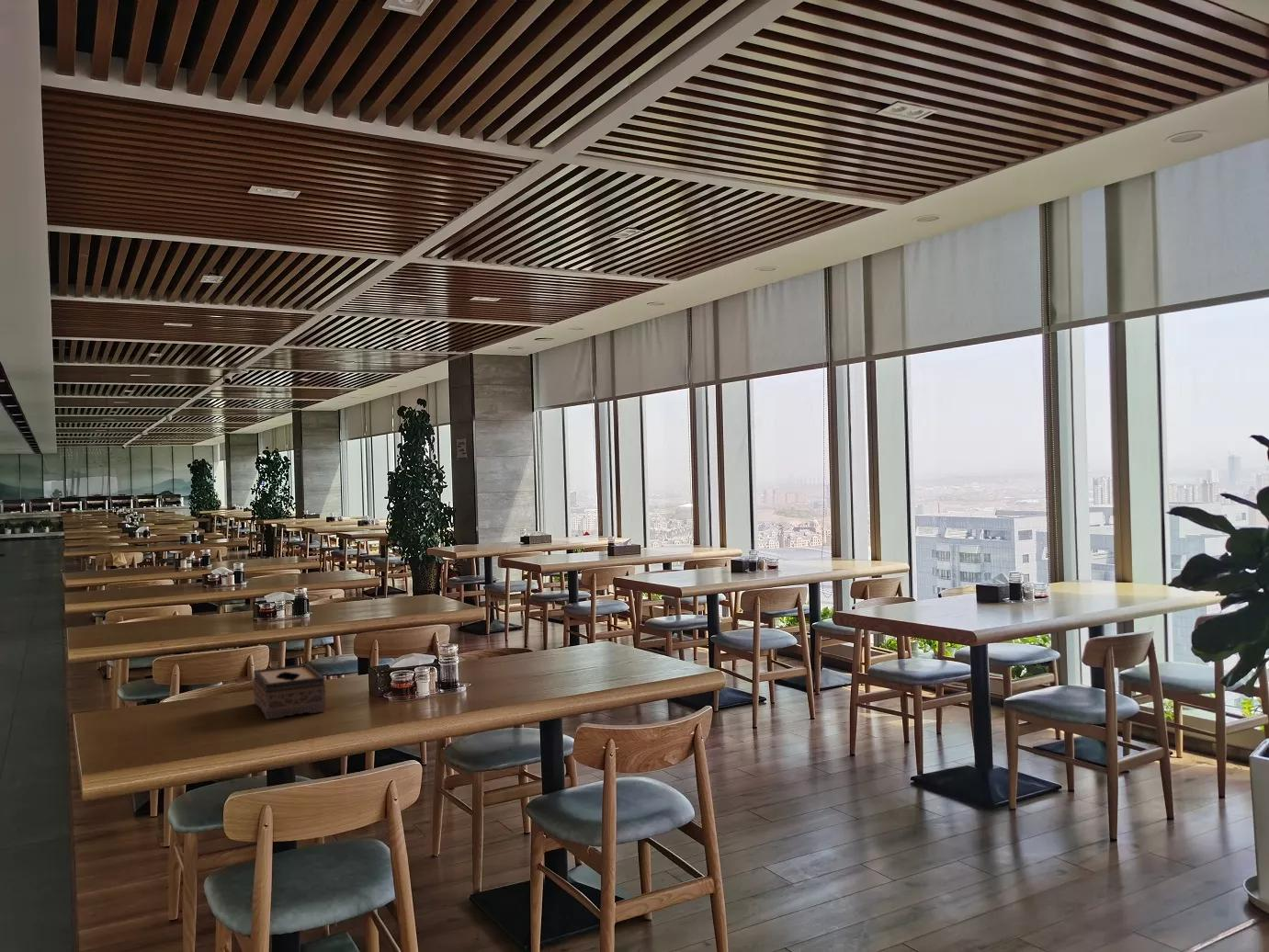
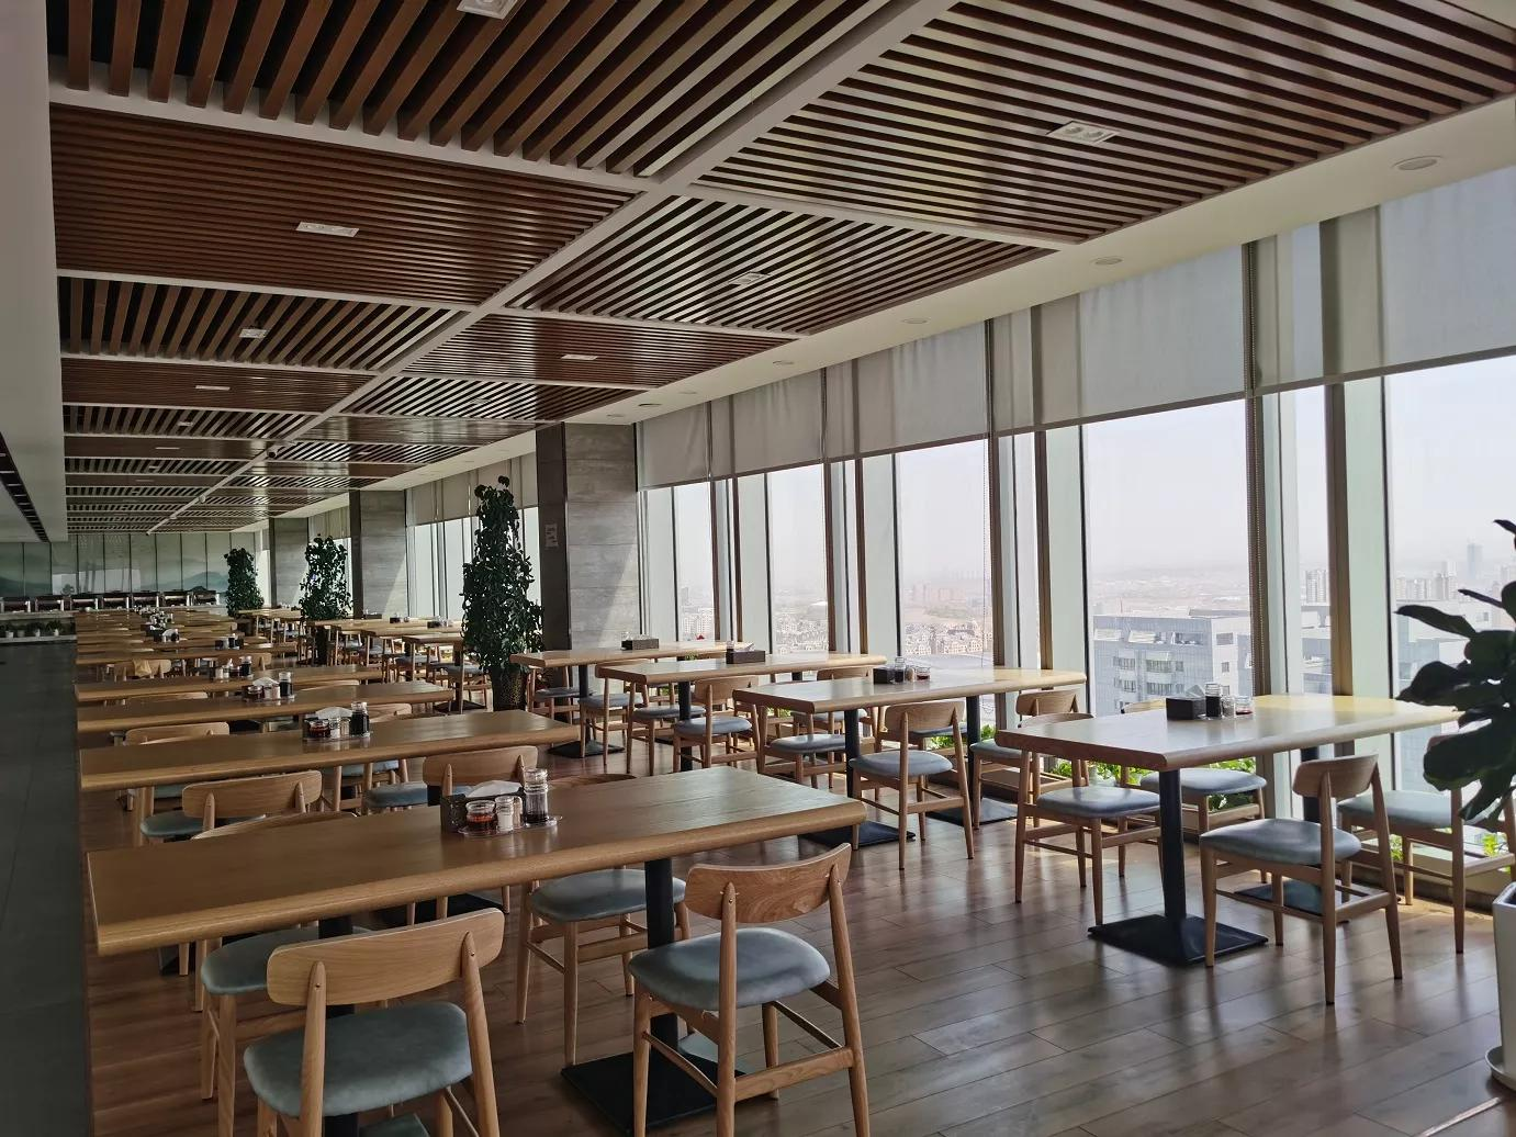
- tissue box [252,663,327,720]
